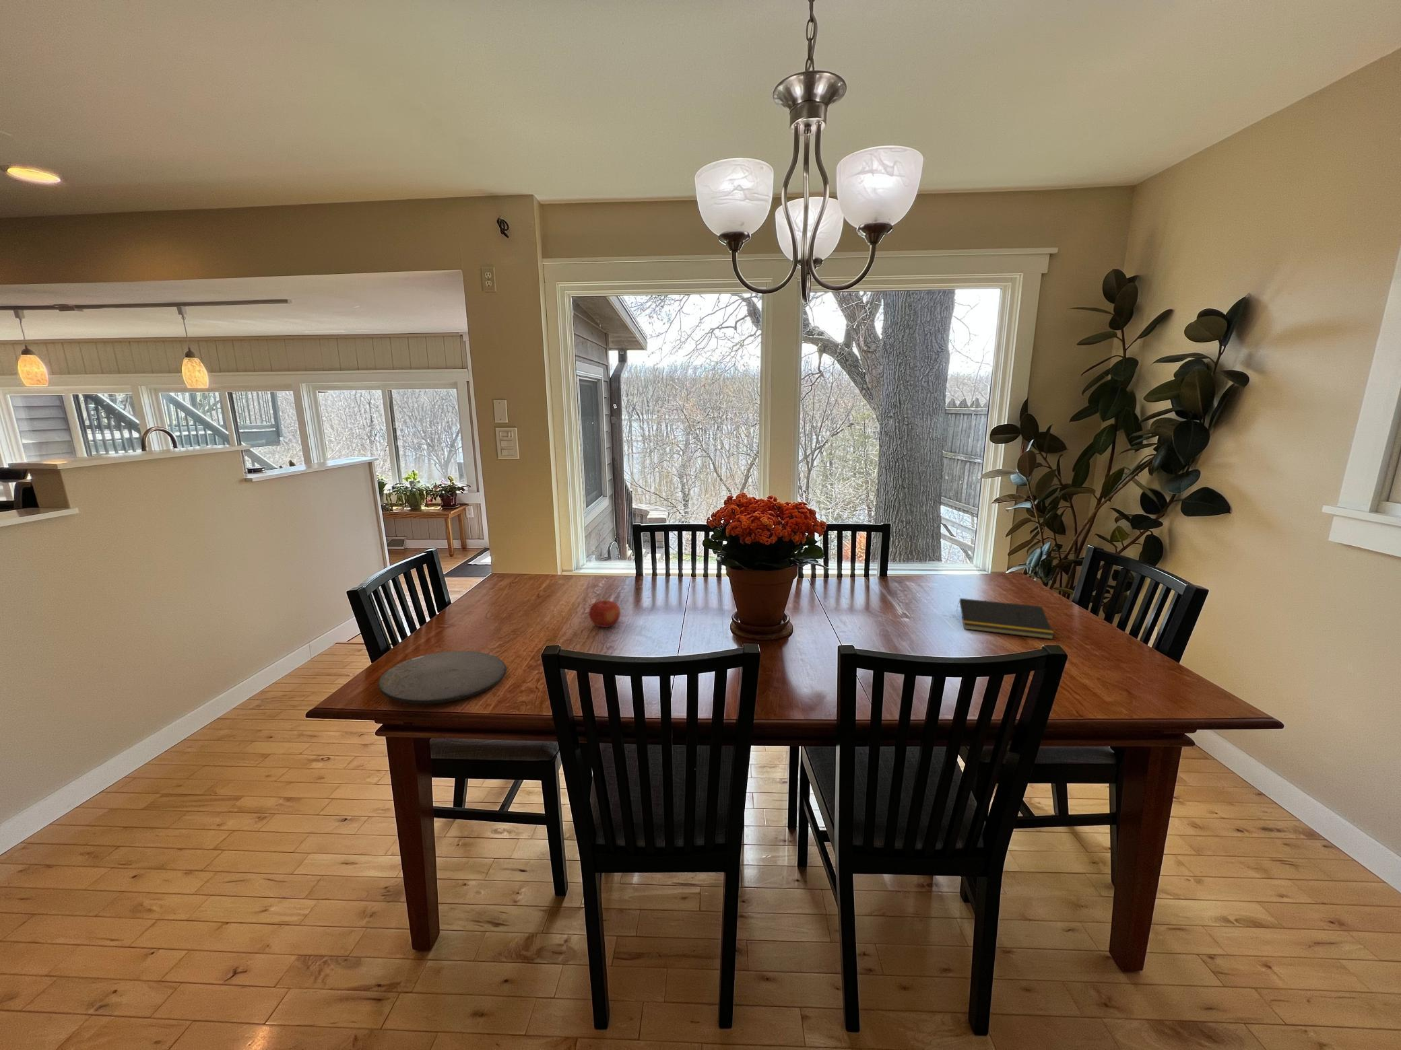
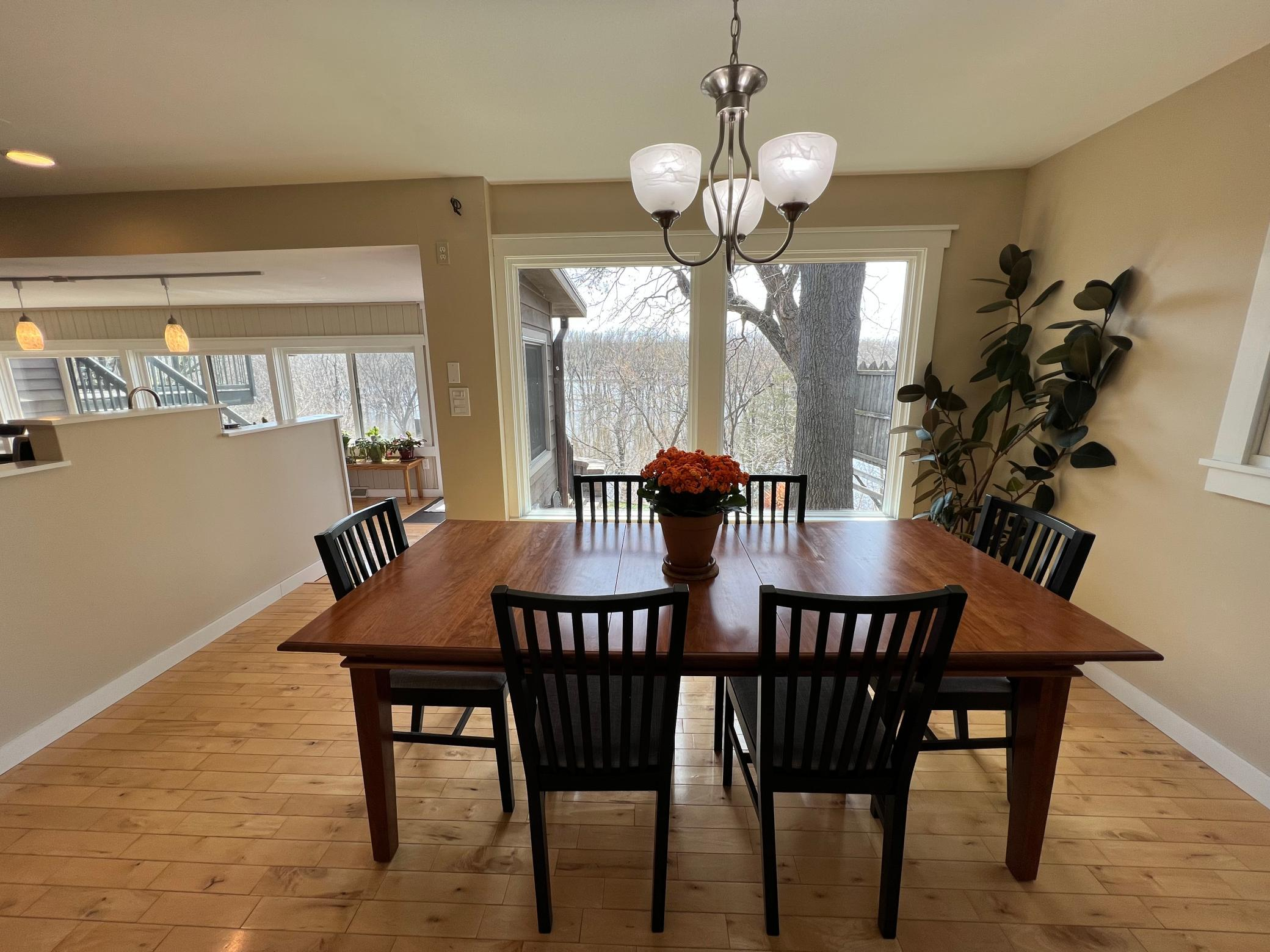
- fruit [589,600,621,628]
- notepad [955,598,1055,640]
- plate [377,651,507,704]
